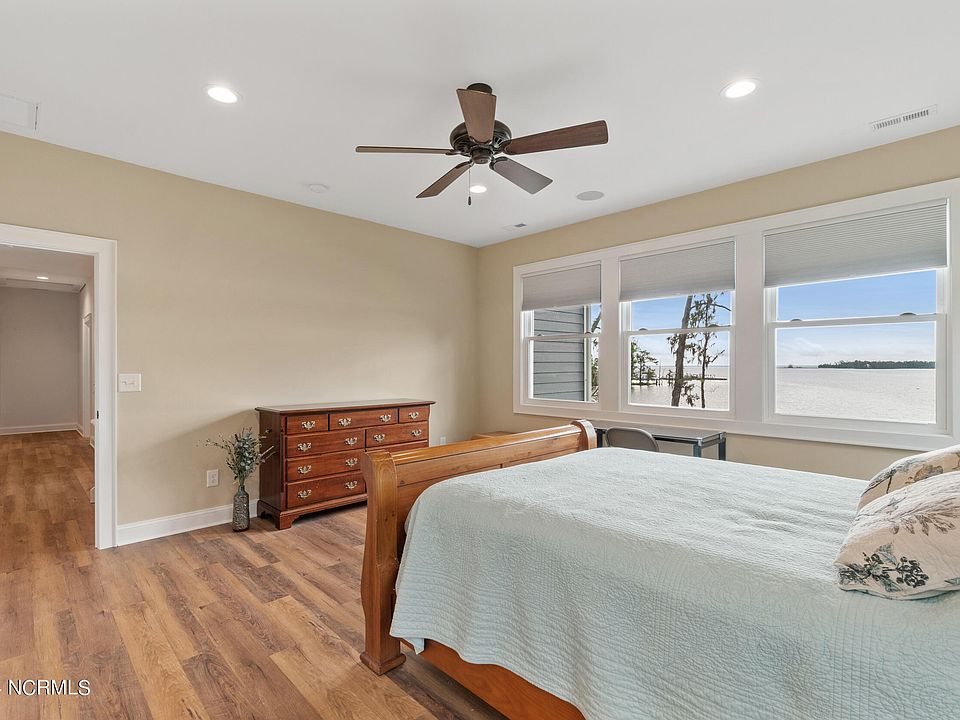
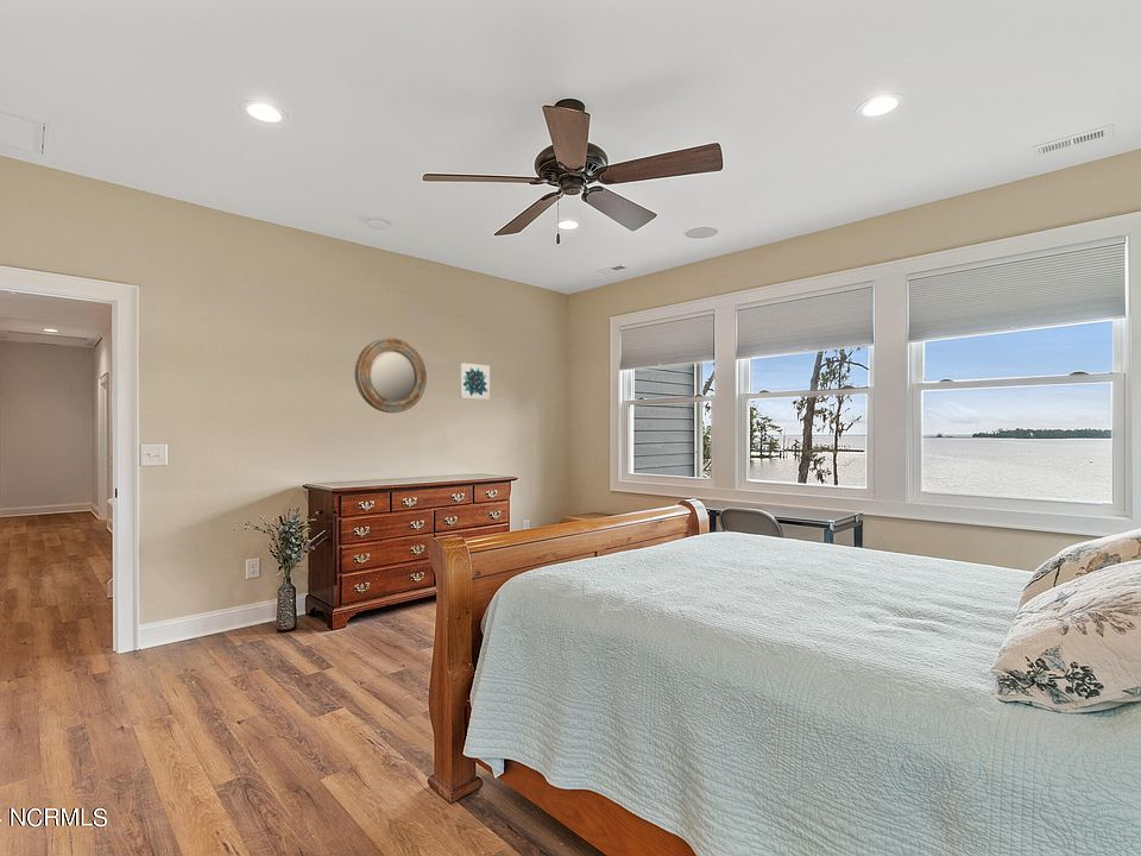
+ home mirror [354,336,428,414]
+ wall art [458,361,491,401]
